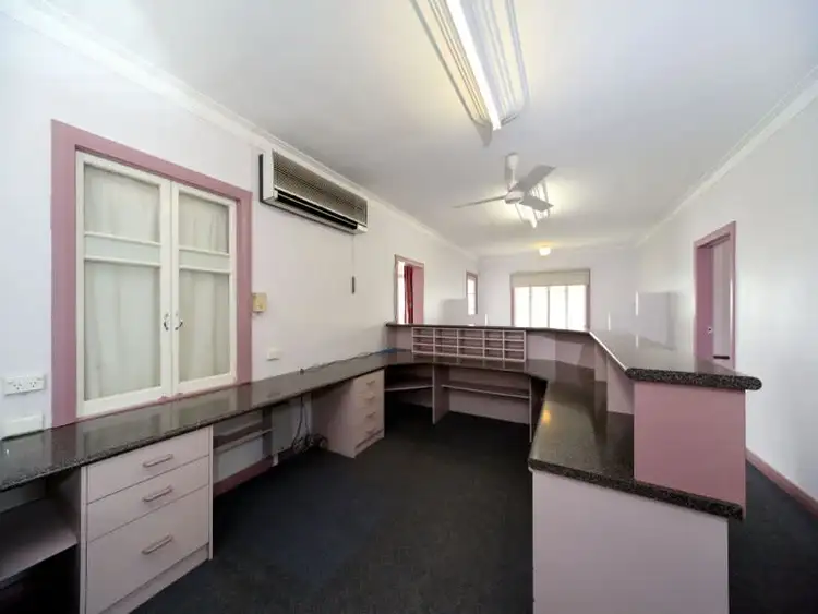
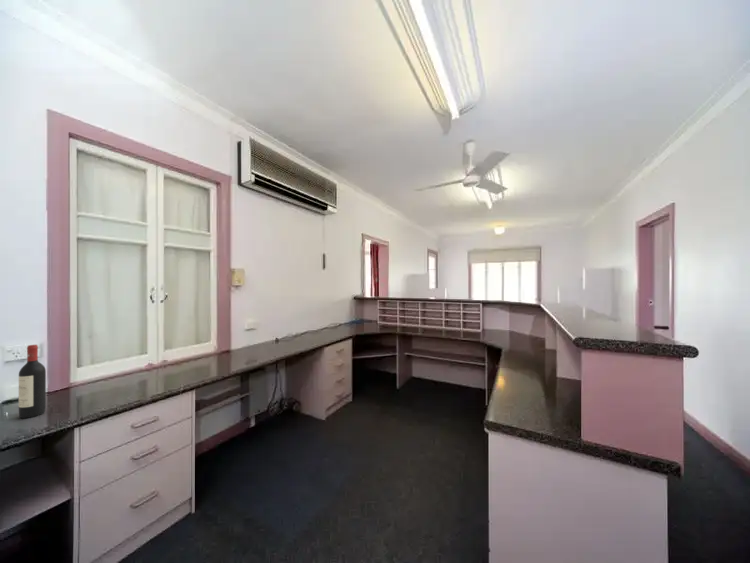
+ wine bottle [18,344,47,419]
